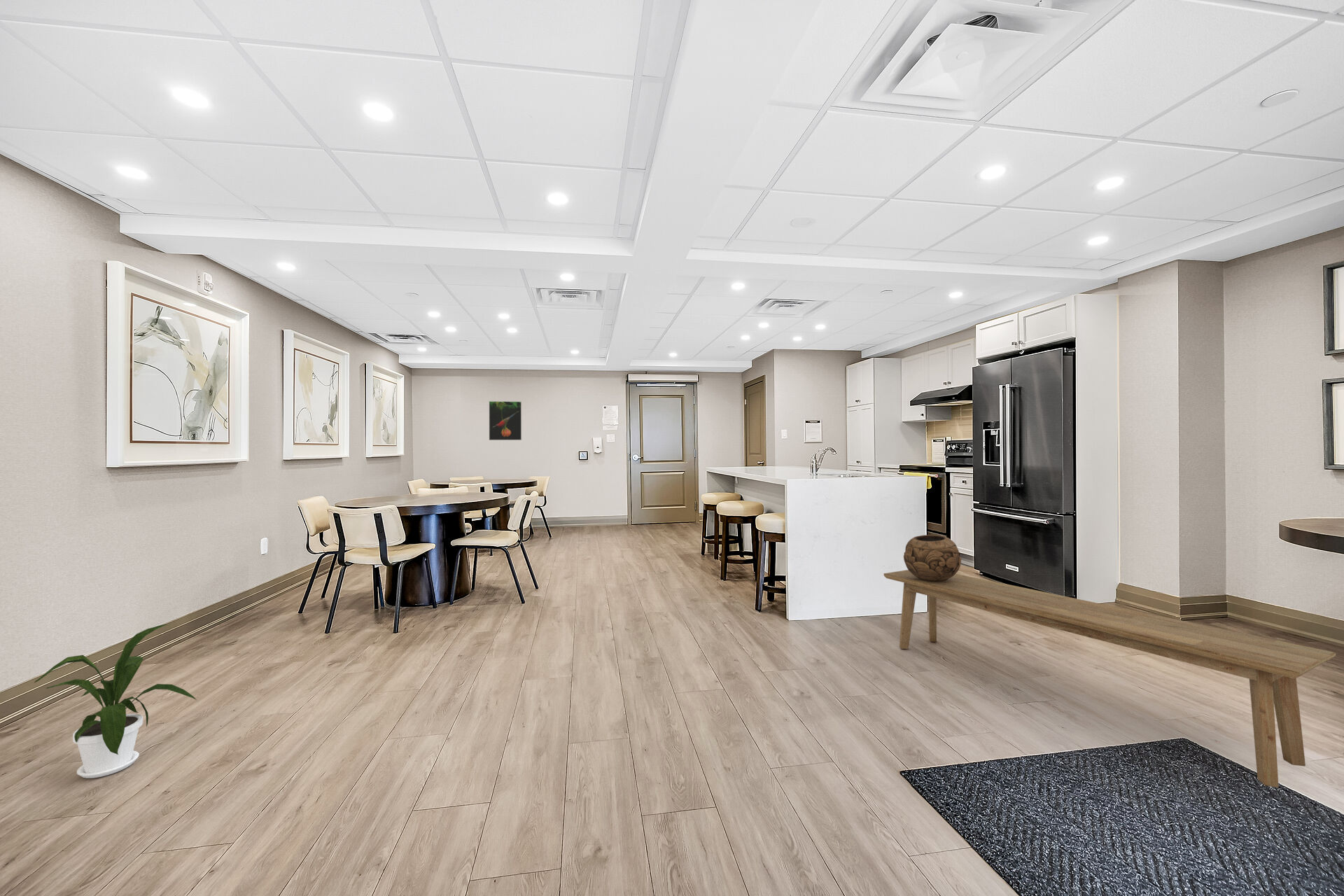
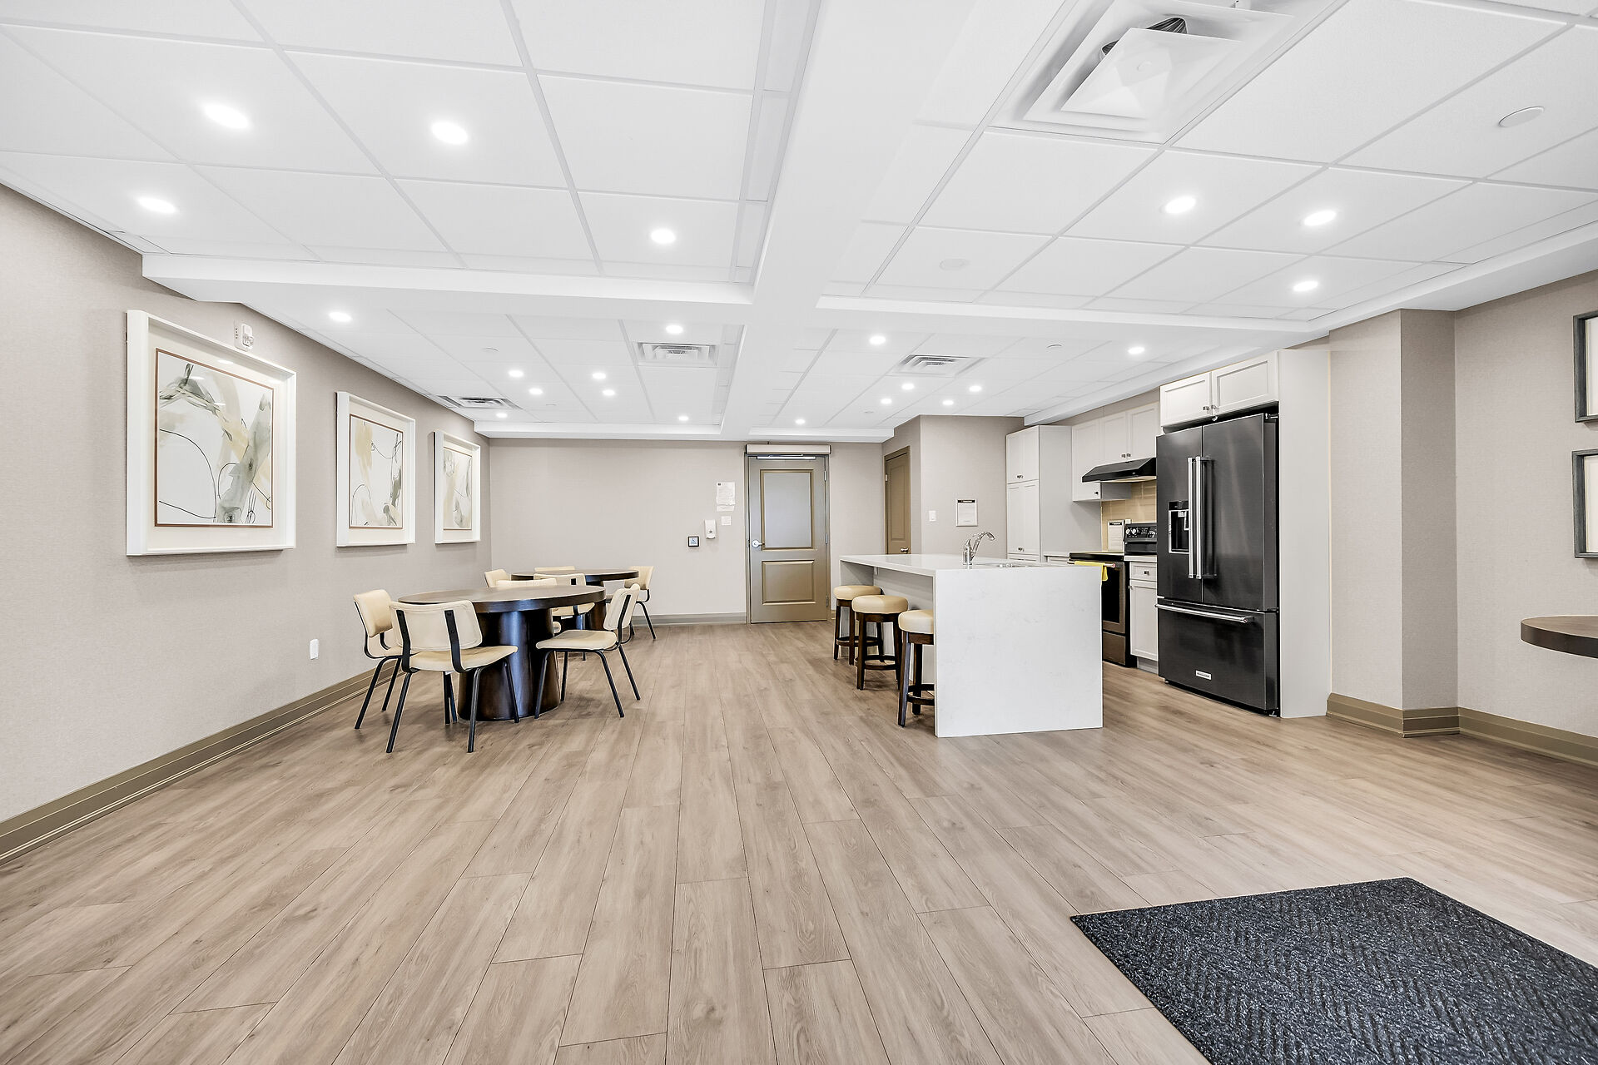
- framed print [489,400,522,441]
- decorative bowl [903,534,962,582]
- house plant [34,624,197,779]
- bench [883,569,1336,788]
